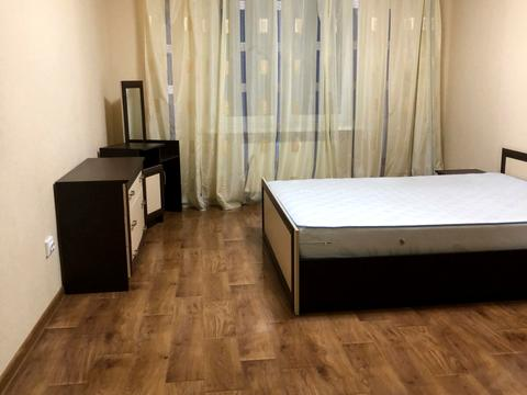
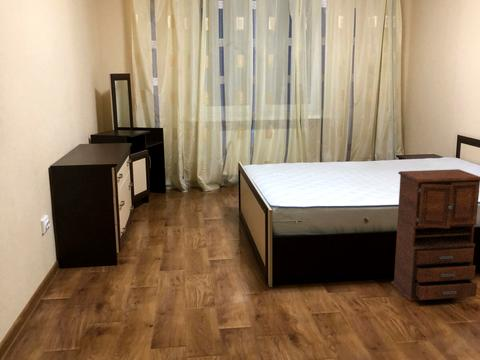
+ chest of drawers [390,168,480,302]
